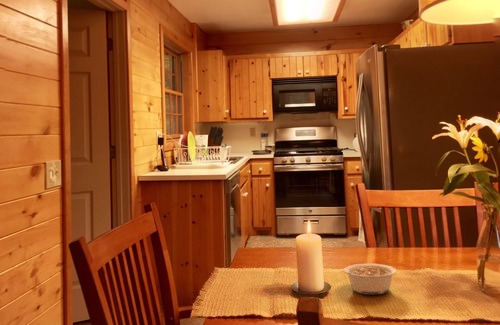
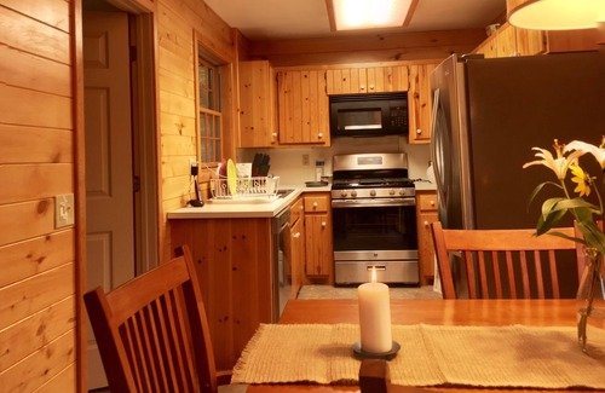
- legume [339,263,398,295]
